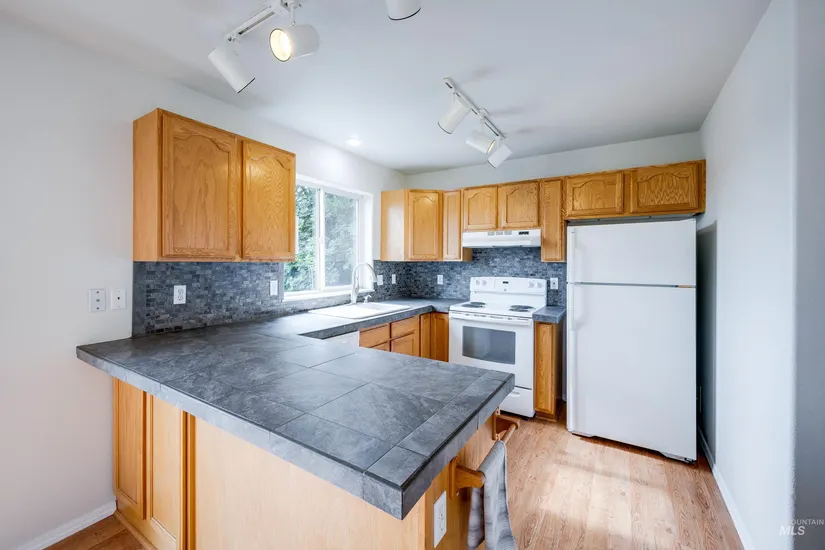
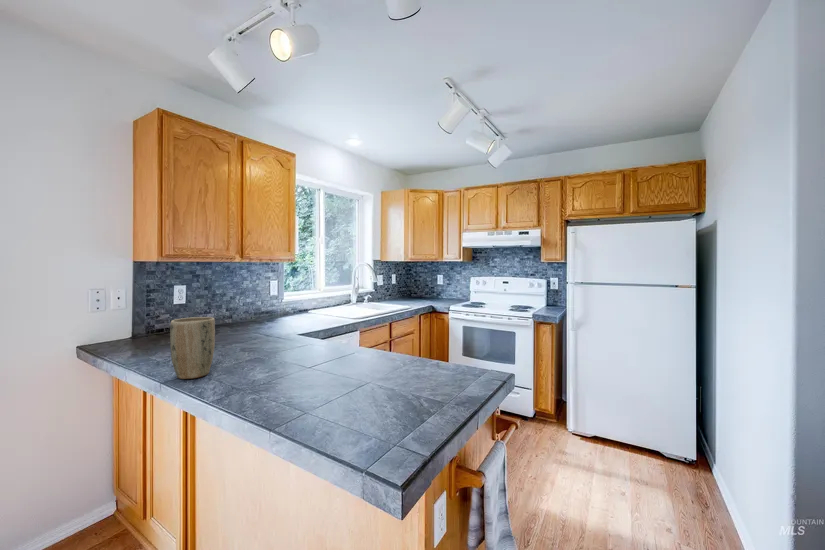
+ plant pot [169,316,216,380]
